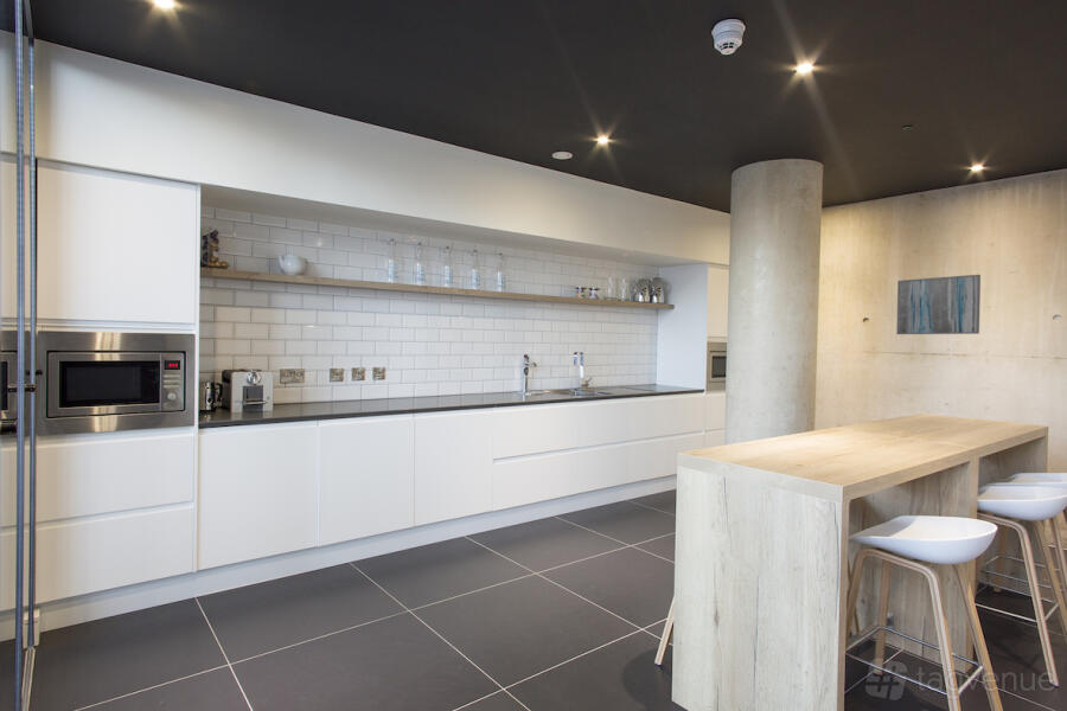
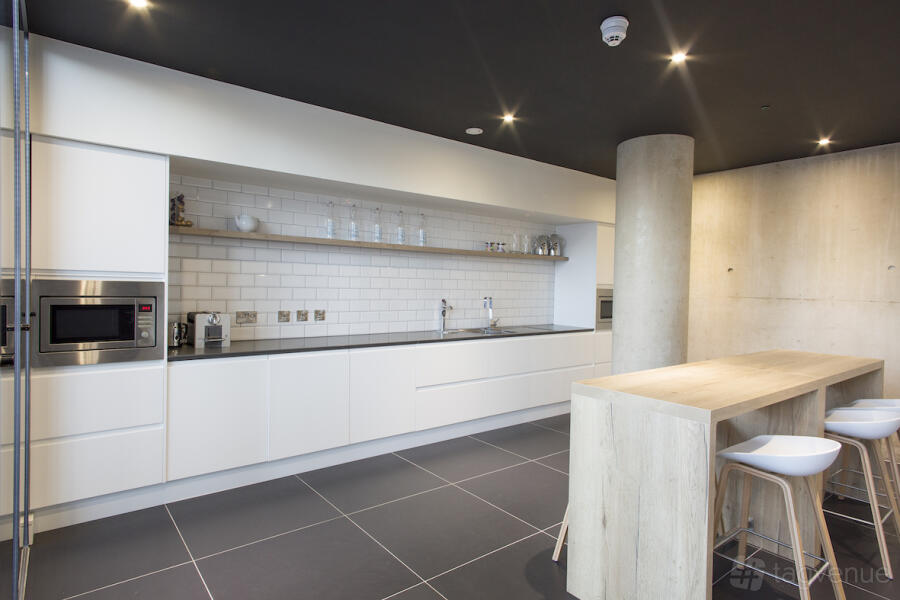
- wall art [895,274,982,335]
